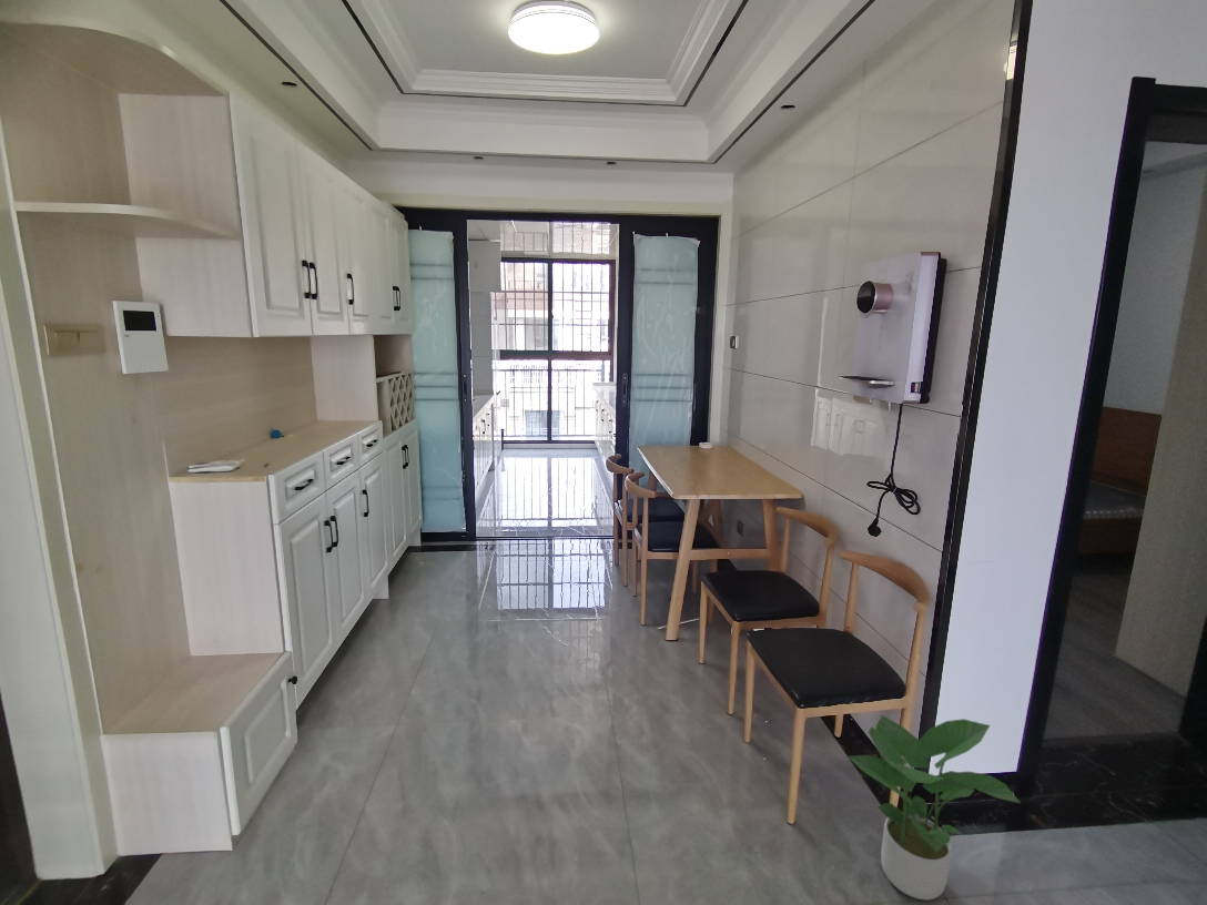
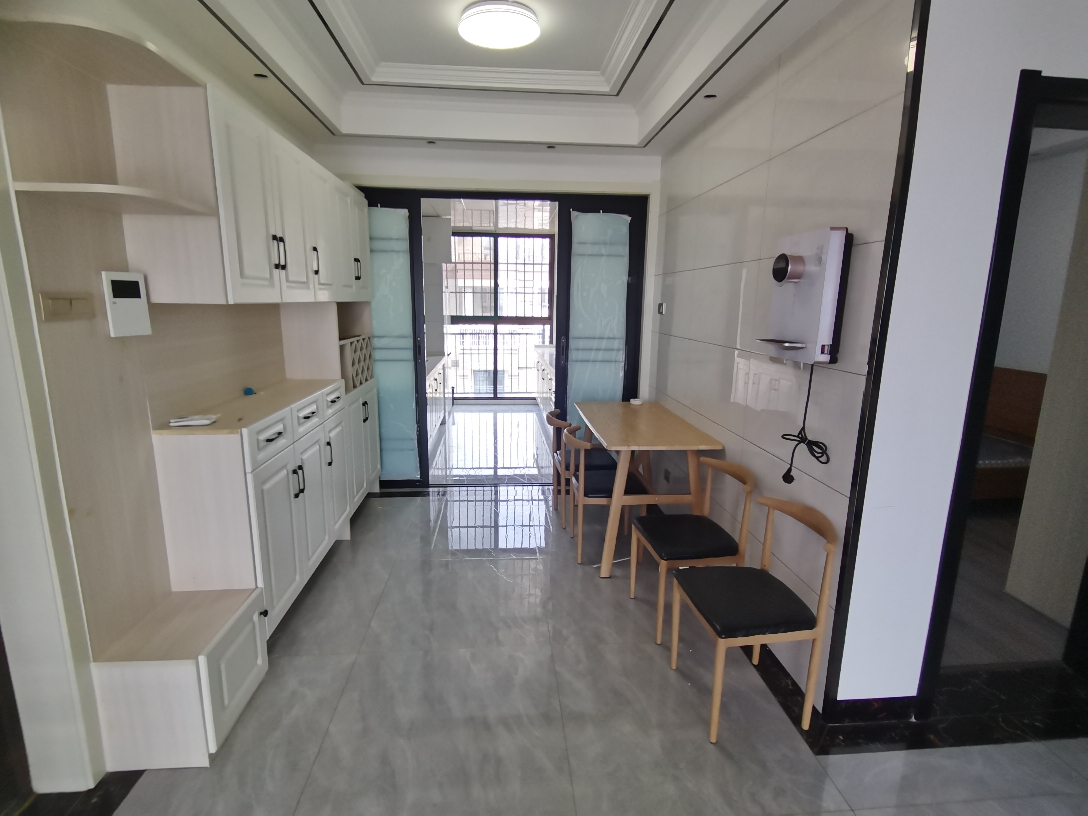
- potted plant [846,714,1022,902]
